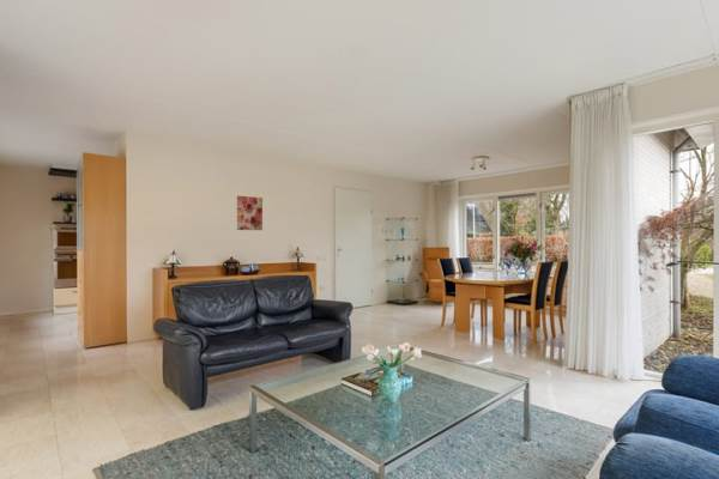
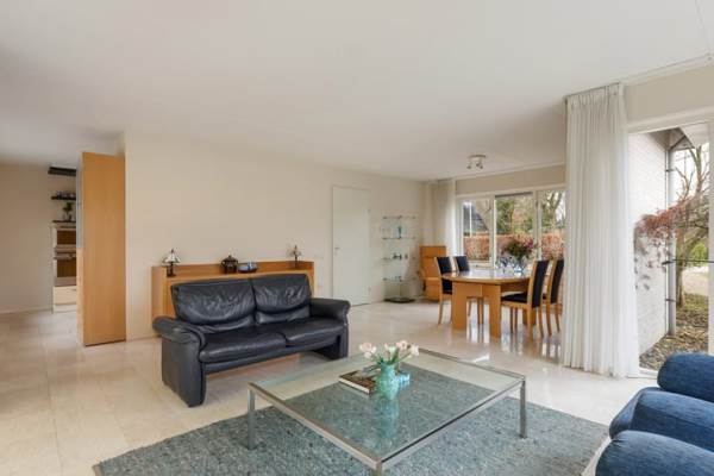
- wall art [236,194,264,231]
